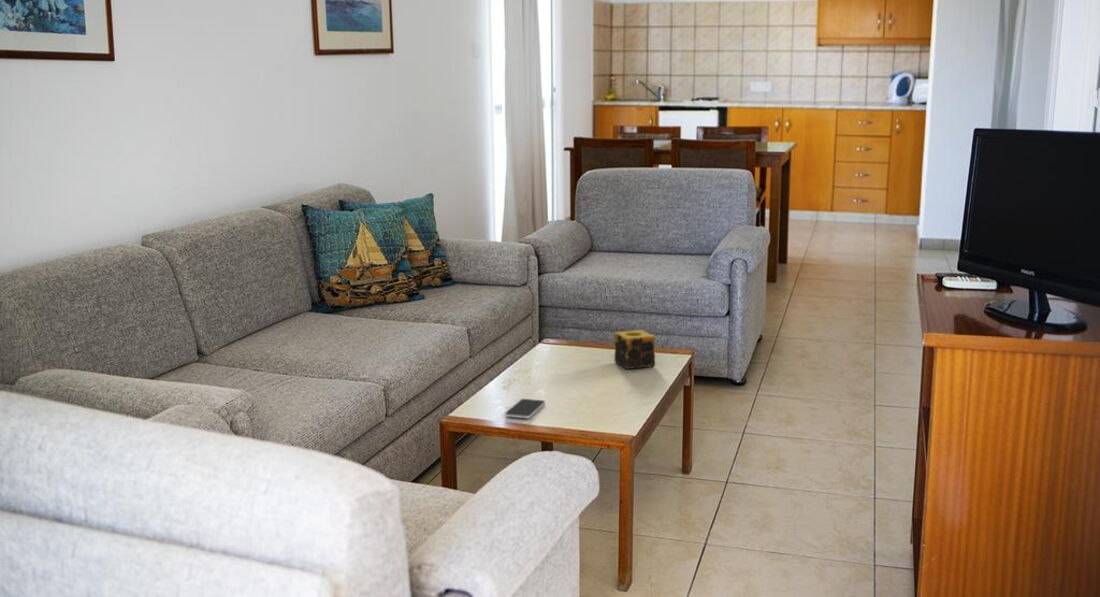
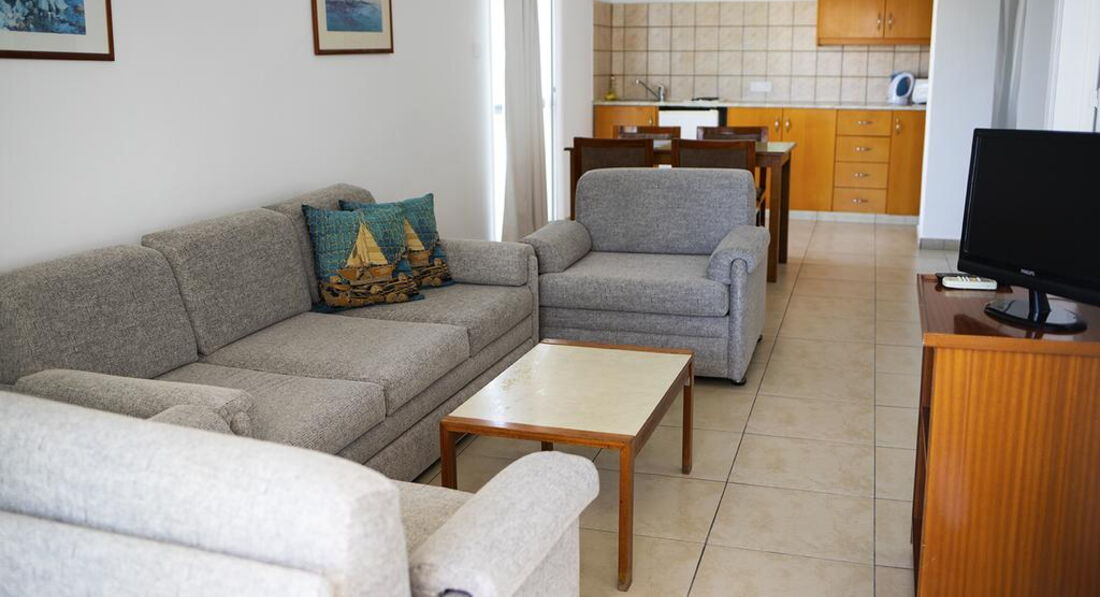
- smartphone [504,398,546,419]
- candle [613,329,656,370]
